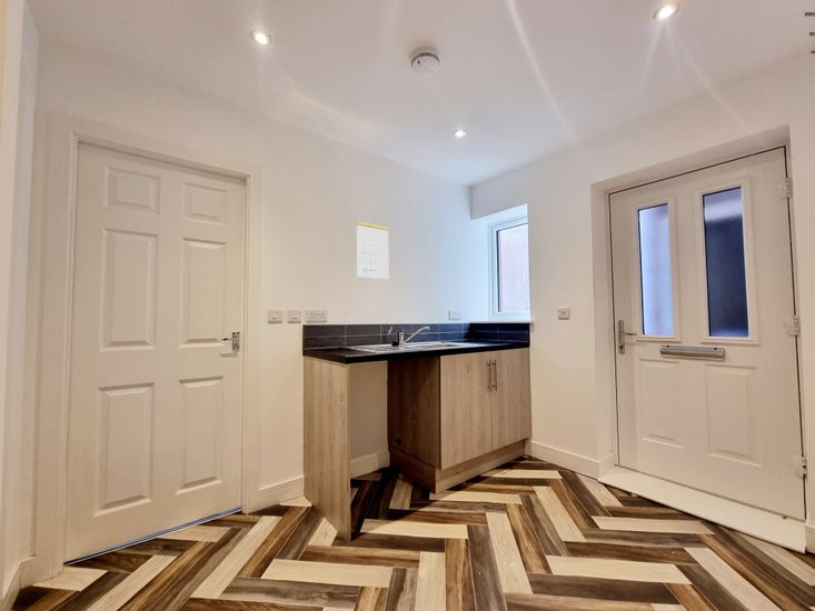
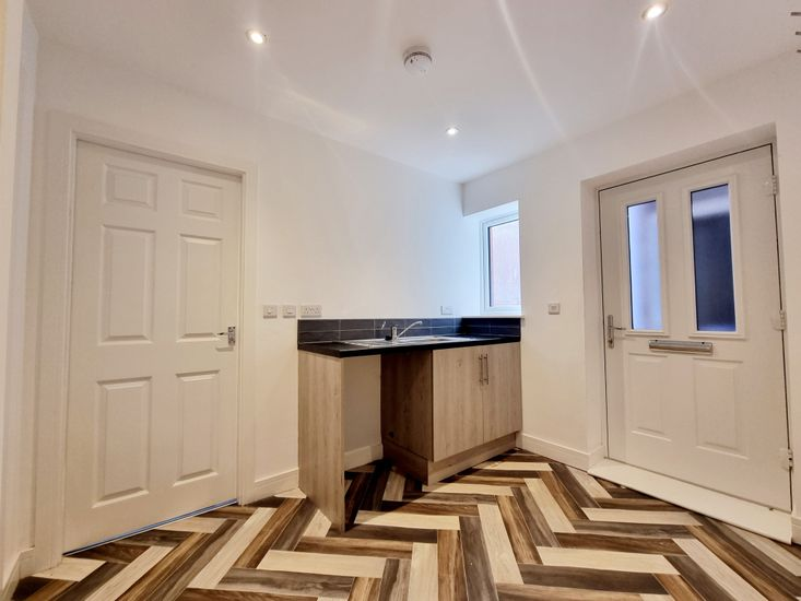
- calendar [355,212,390,280]
